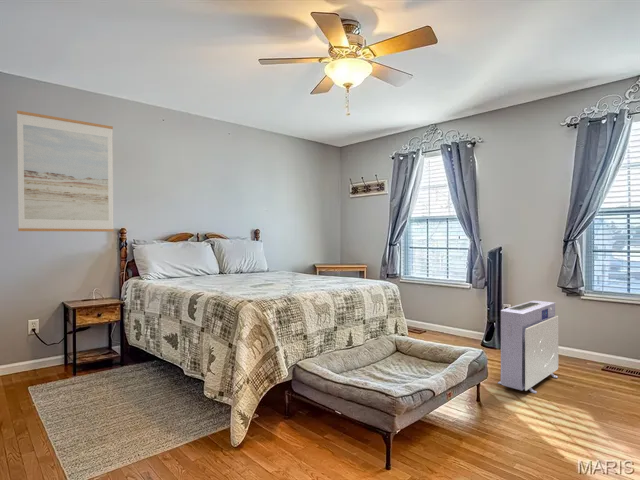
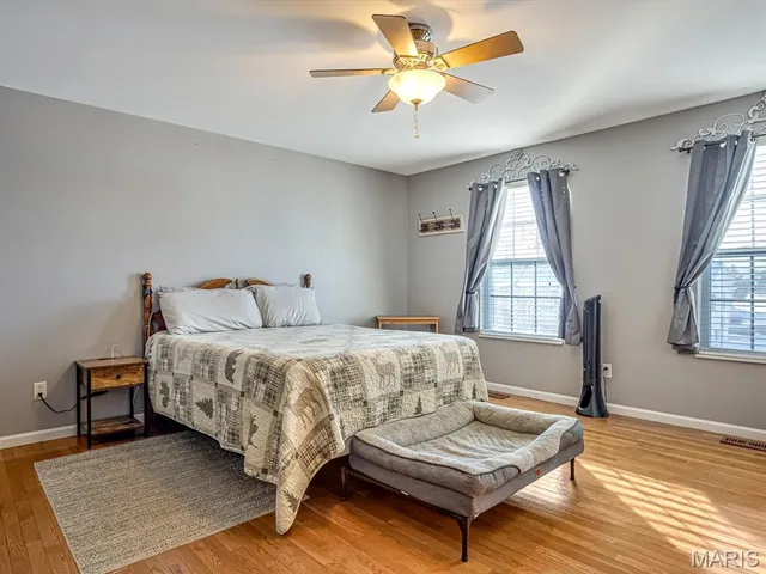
- air purifier [497,300,559,395]
- wall art [16,110,115,233]
